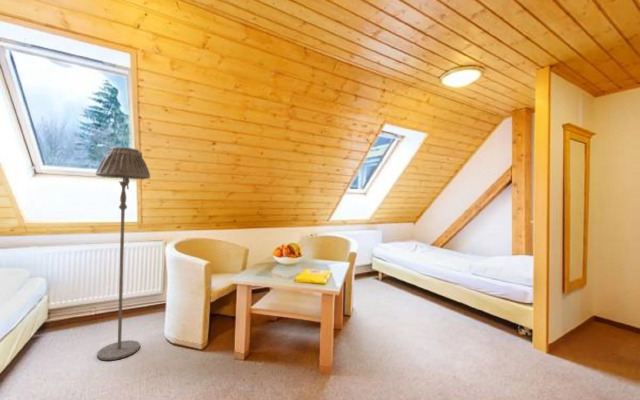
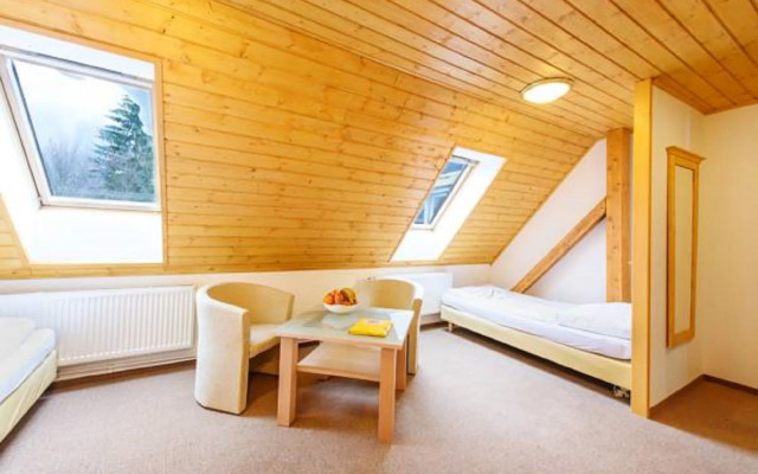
- floor lamp [95,146,151,361]
